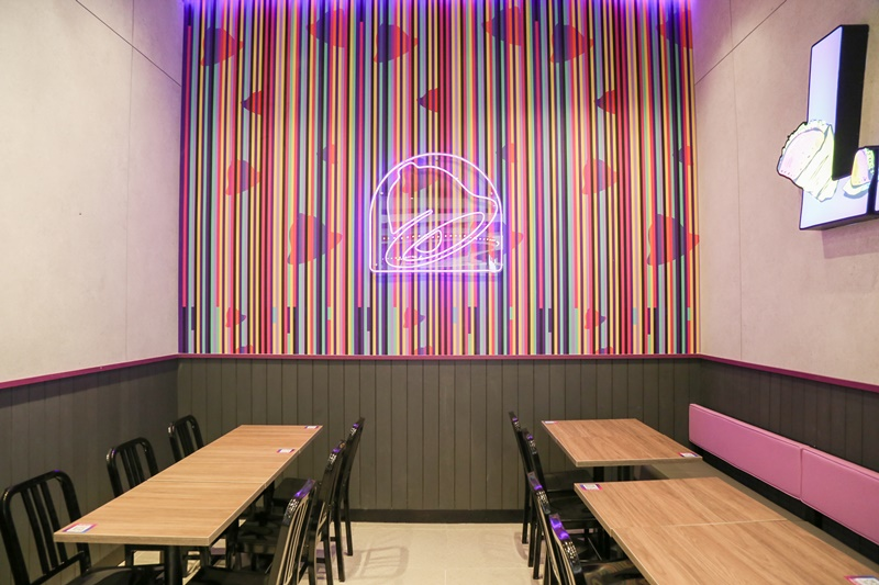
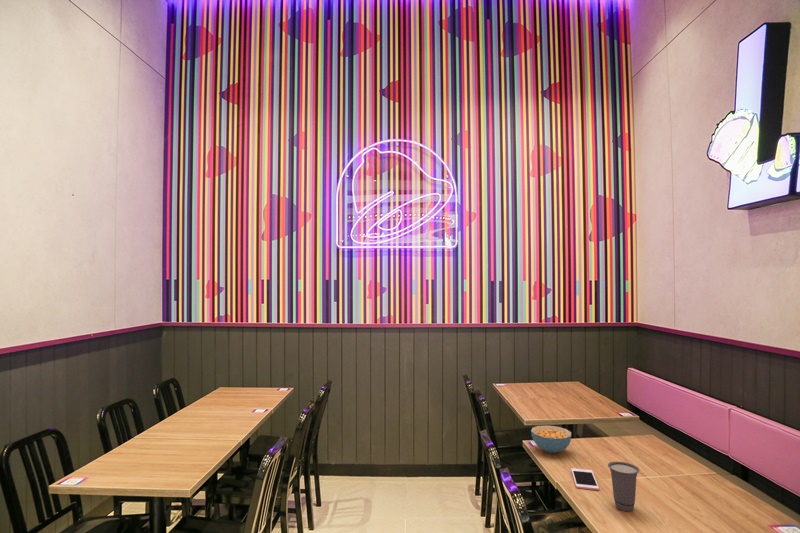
+ cereal bowl [530,424,572,454]
+ cell phone [570,467,600,491]
+ cup [607,461,640,512]
